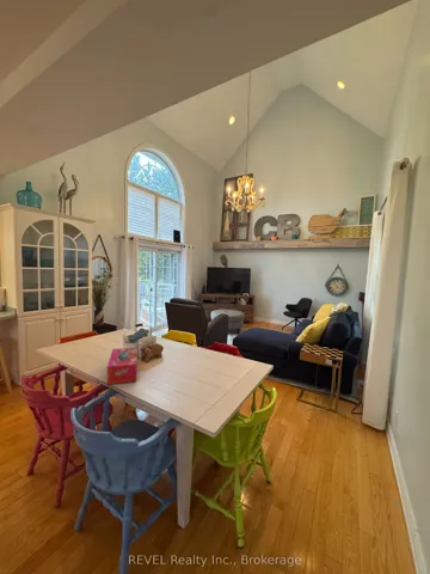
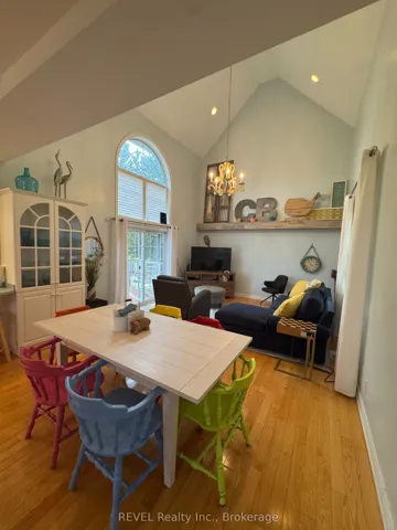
- tissue box [106,347,139,385]
